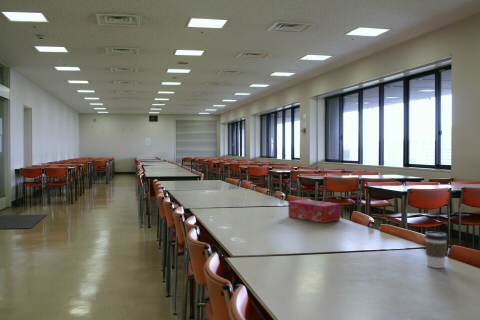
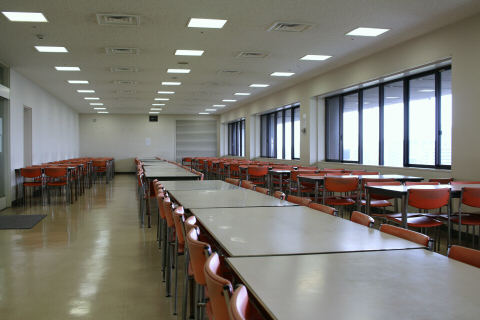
- tissue box [287,198,341,224]
- coffee cup [423,231,448,269]
